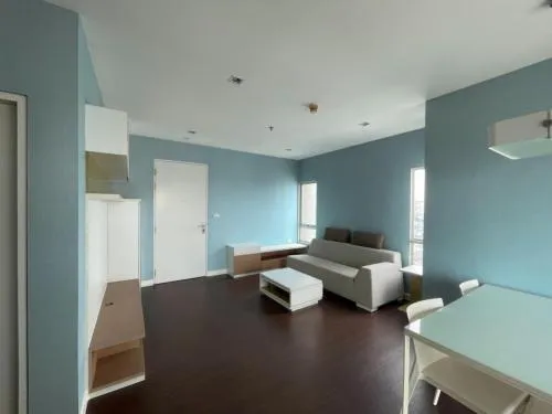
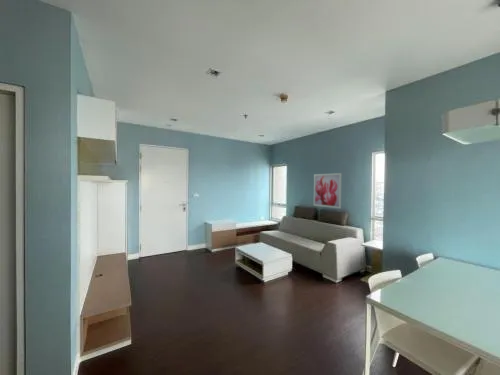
+ wall art [313,172,343,209]
